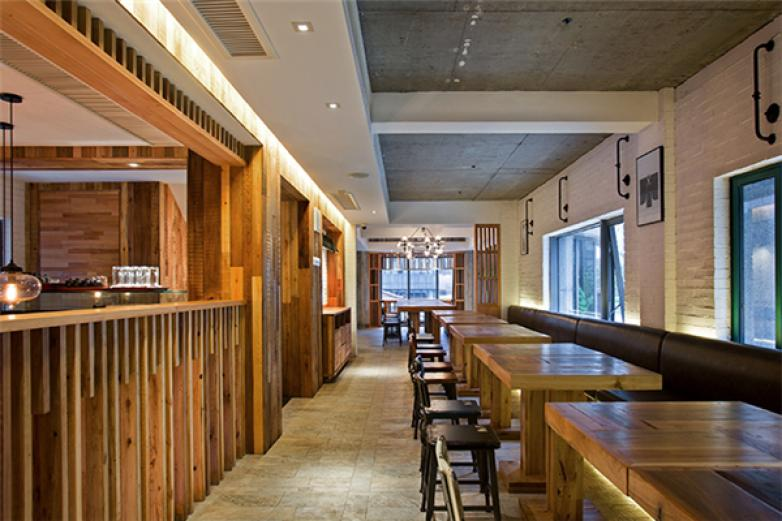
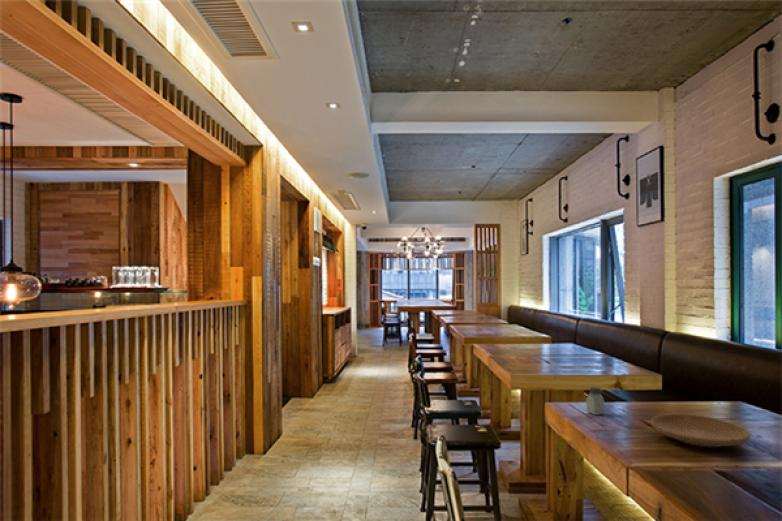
+ saltshaker [585,386,606,416]
+ plate [650,413,752,448]
